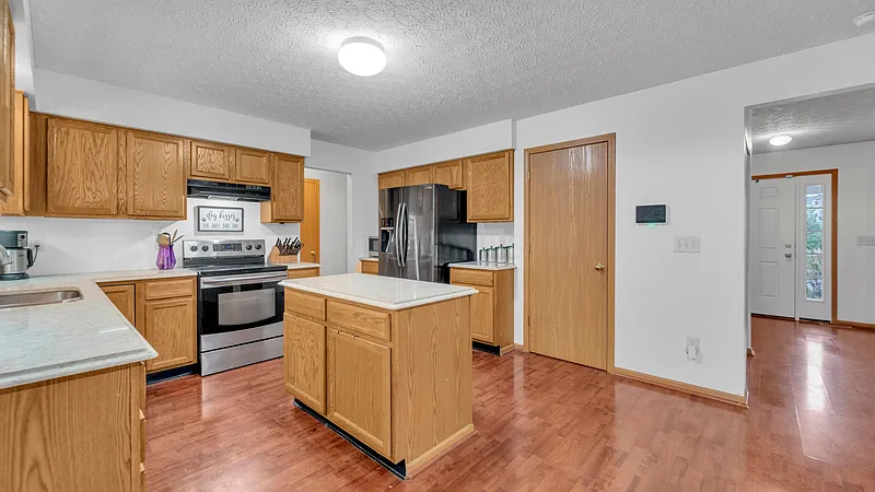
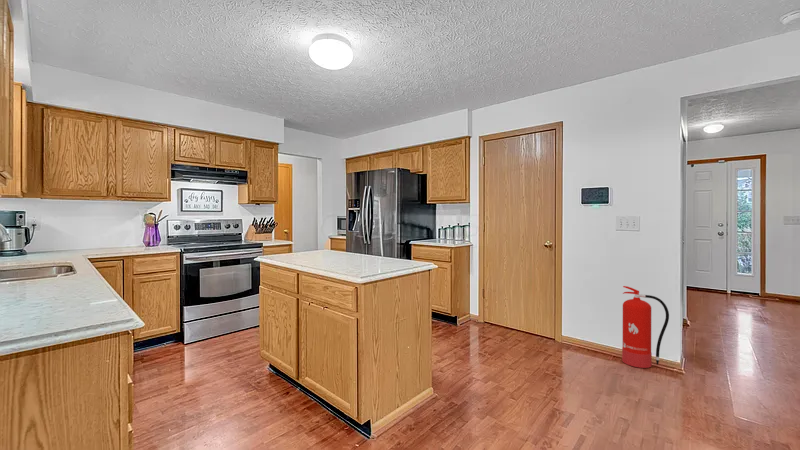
+ fire extinguisher [621,285,670,369]
